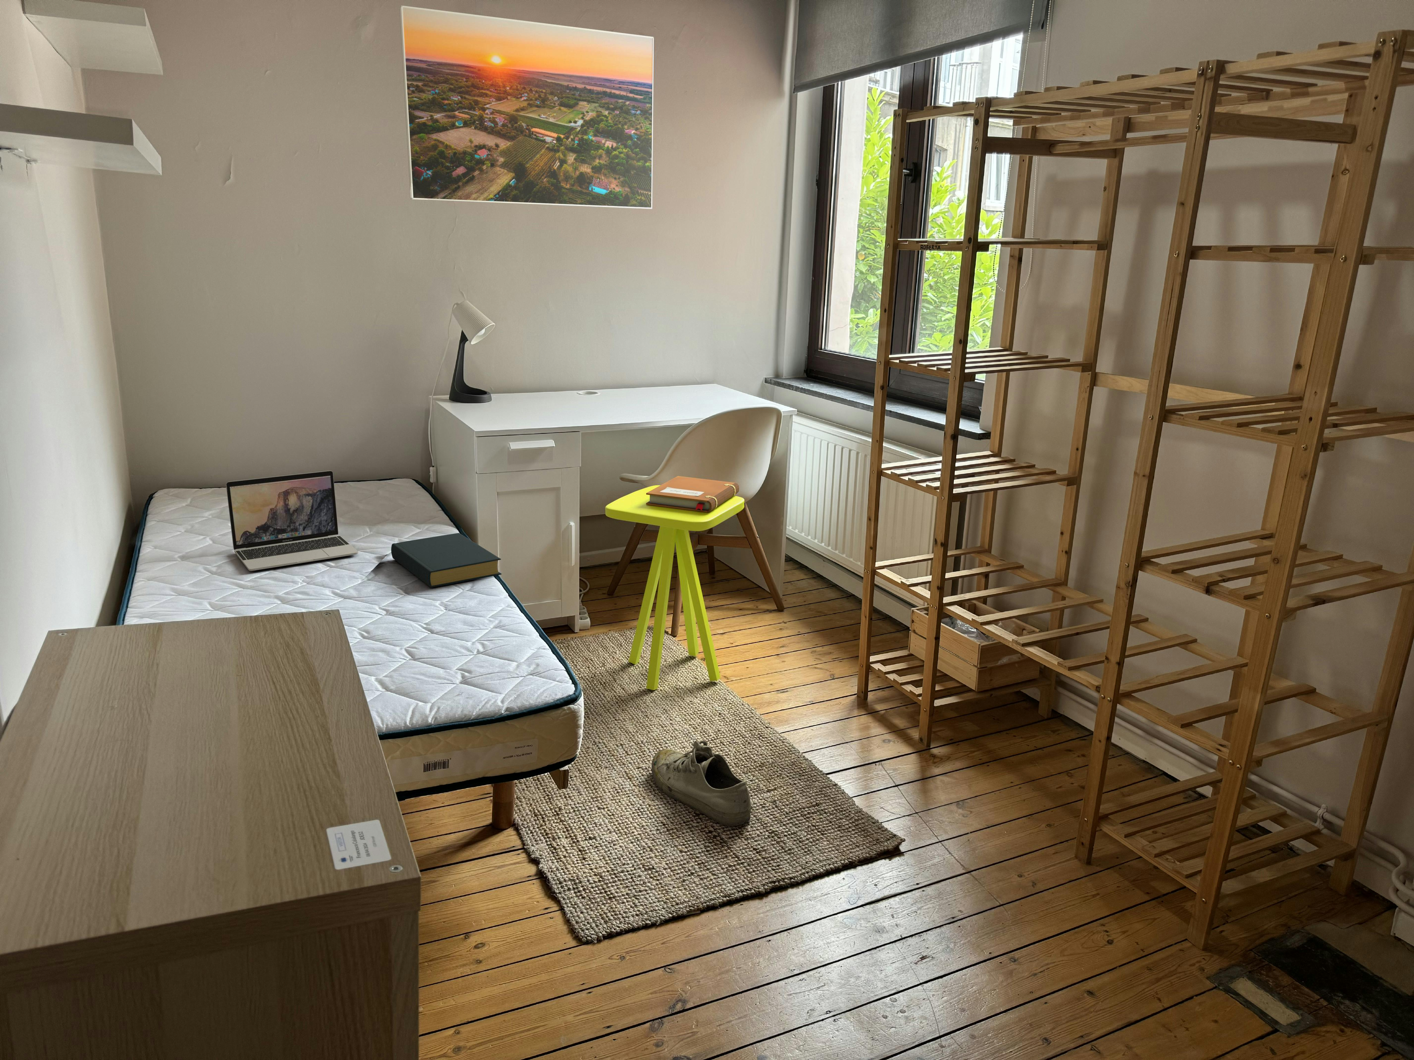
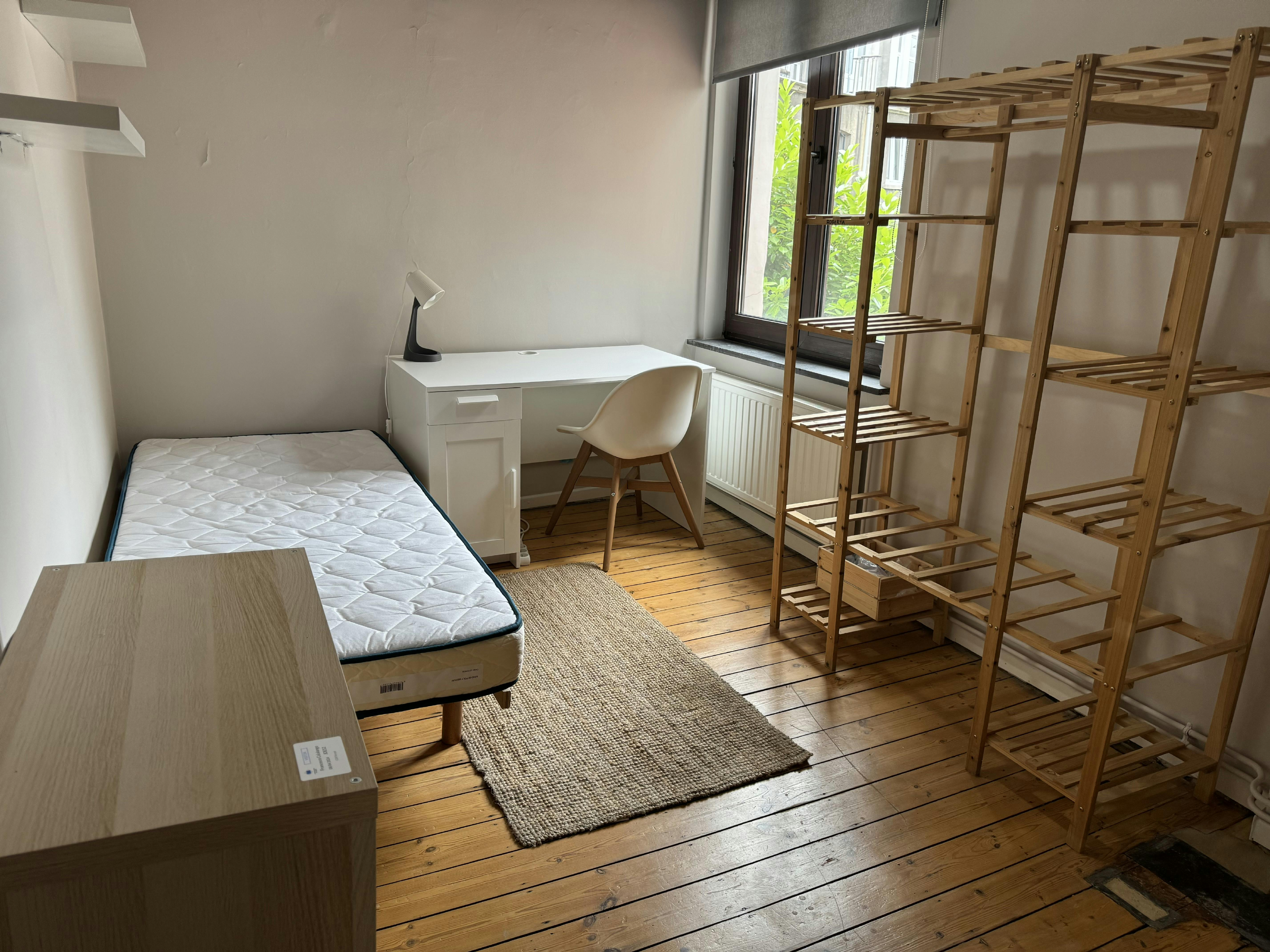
- notebook [646,475,739,512]
- hardback book [391,532,502,588]
- laptop [226,470,359,571]
- side table [605,484,745,690]
- shoe [651,740,752,826]
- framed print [399,6,655,209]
